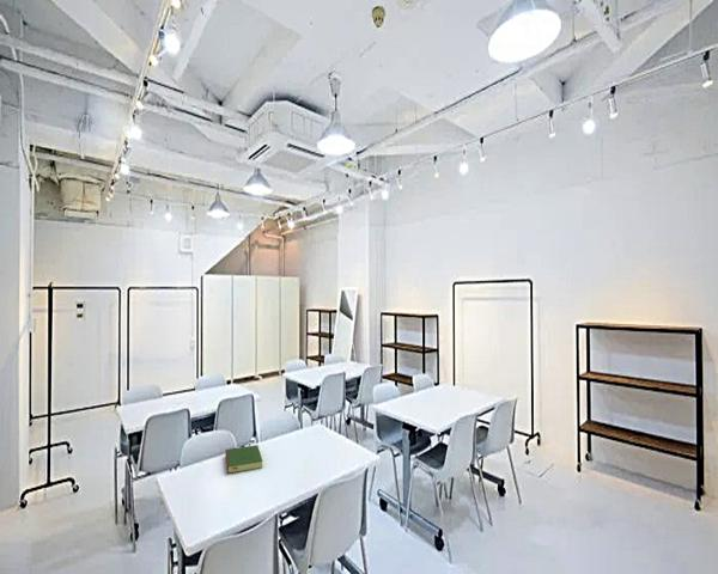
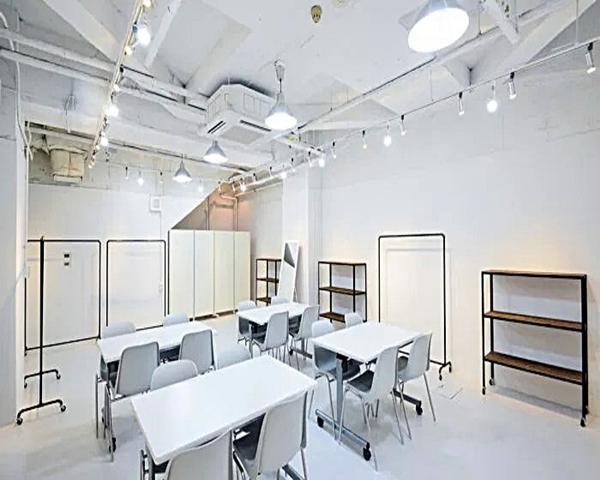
- hardcover book [224,444,263,475]
